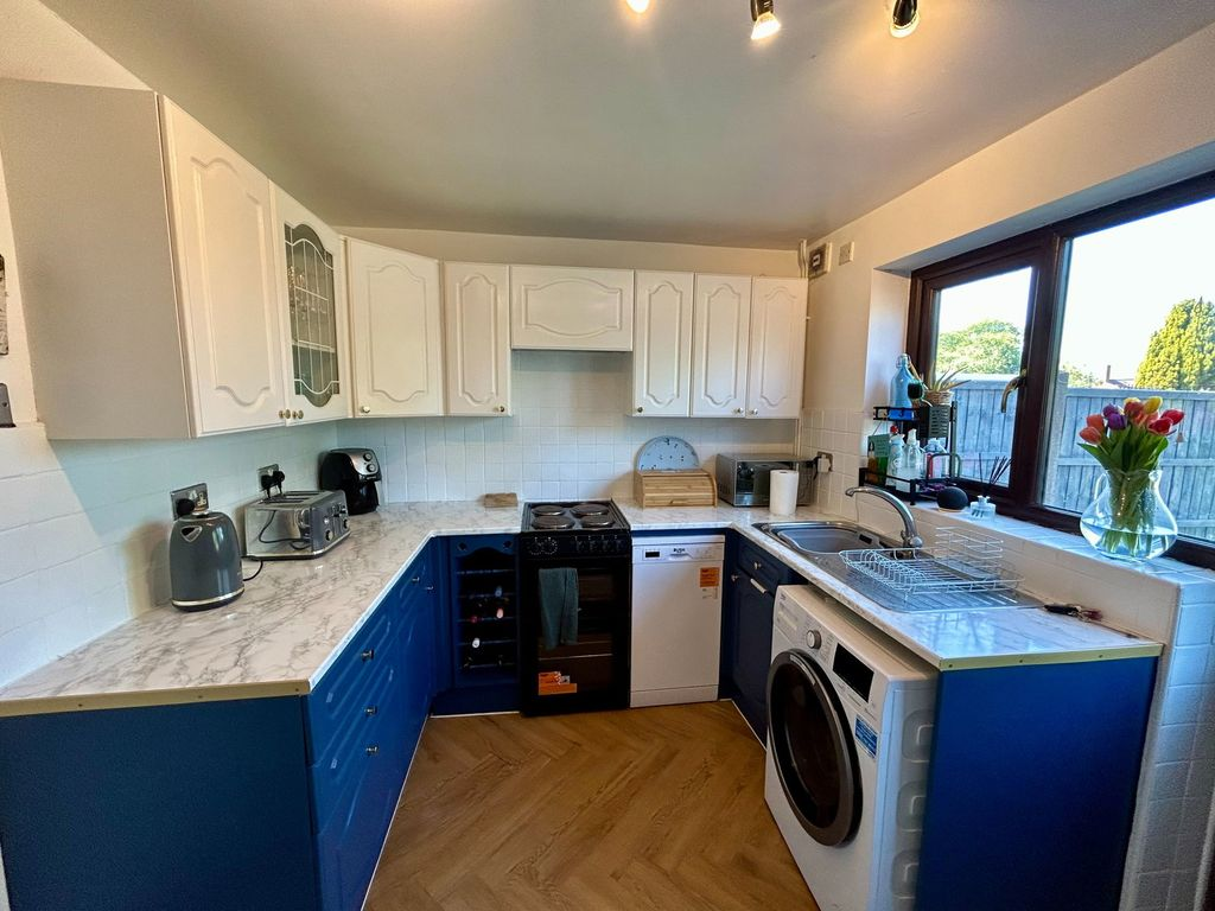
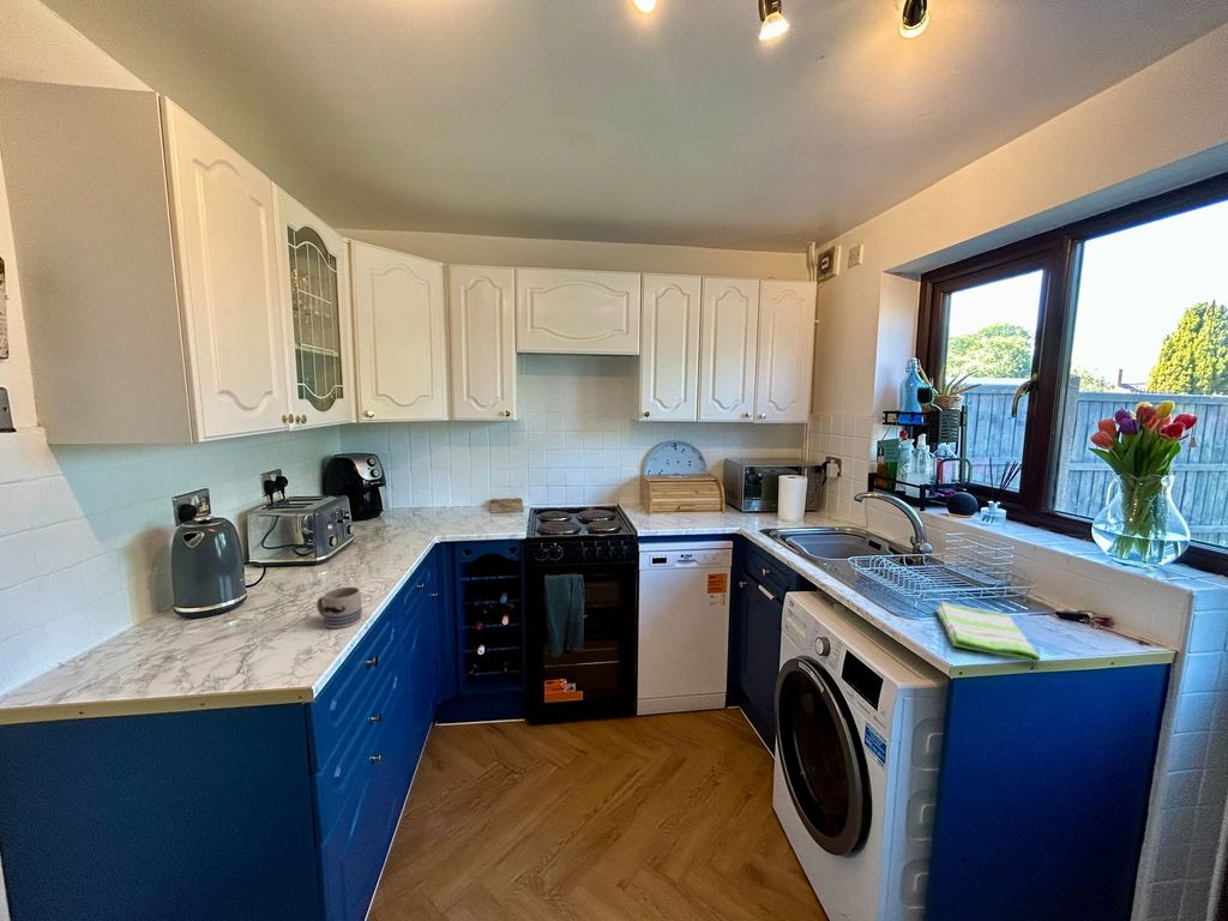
+ dish towel [935,601,1041,663]
+ mug [315,585,363,630]
